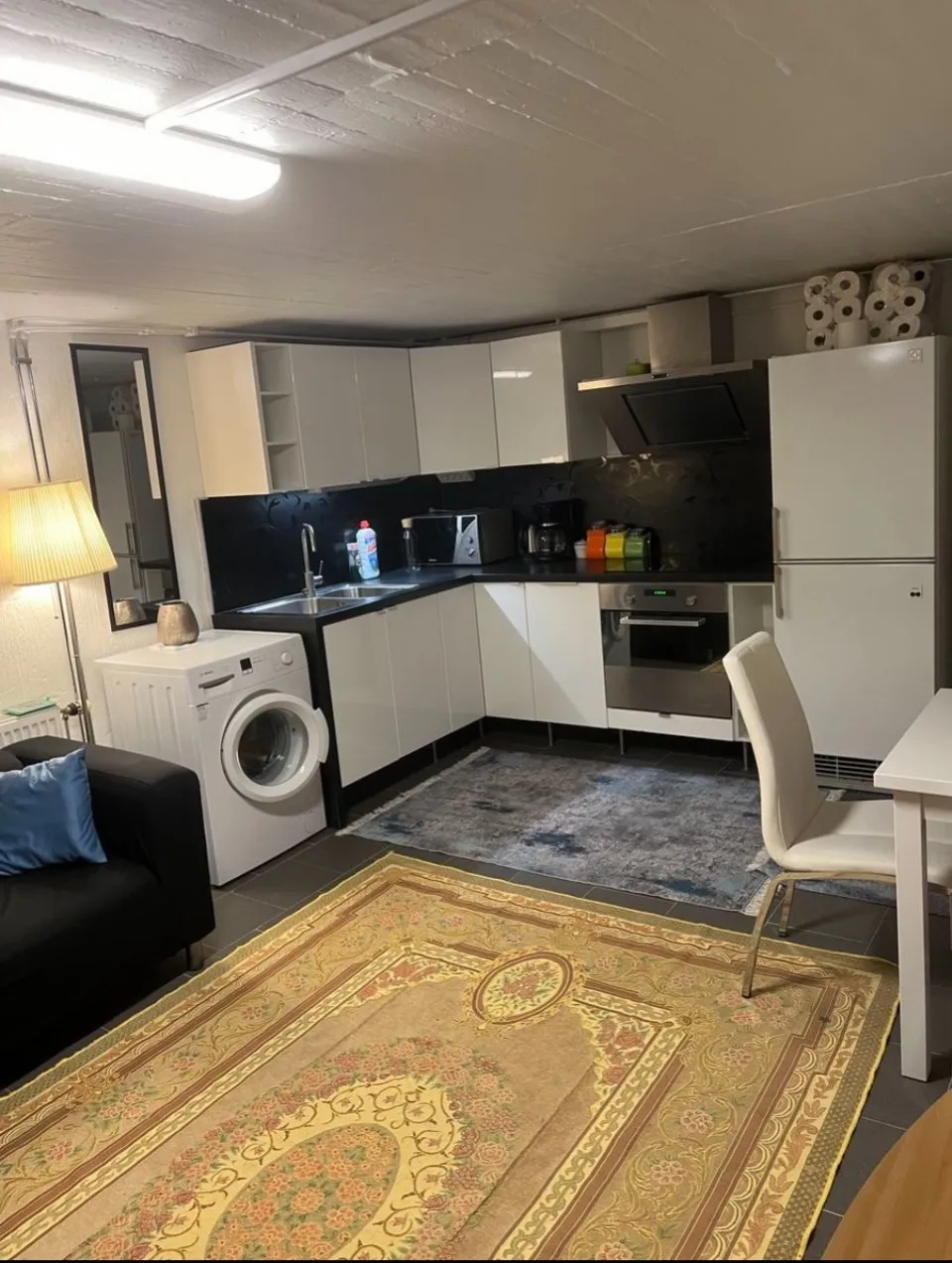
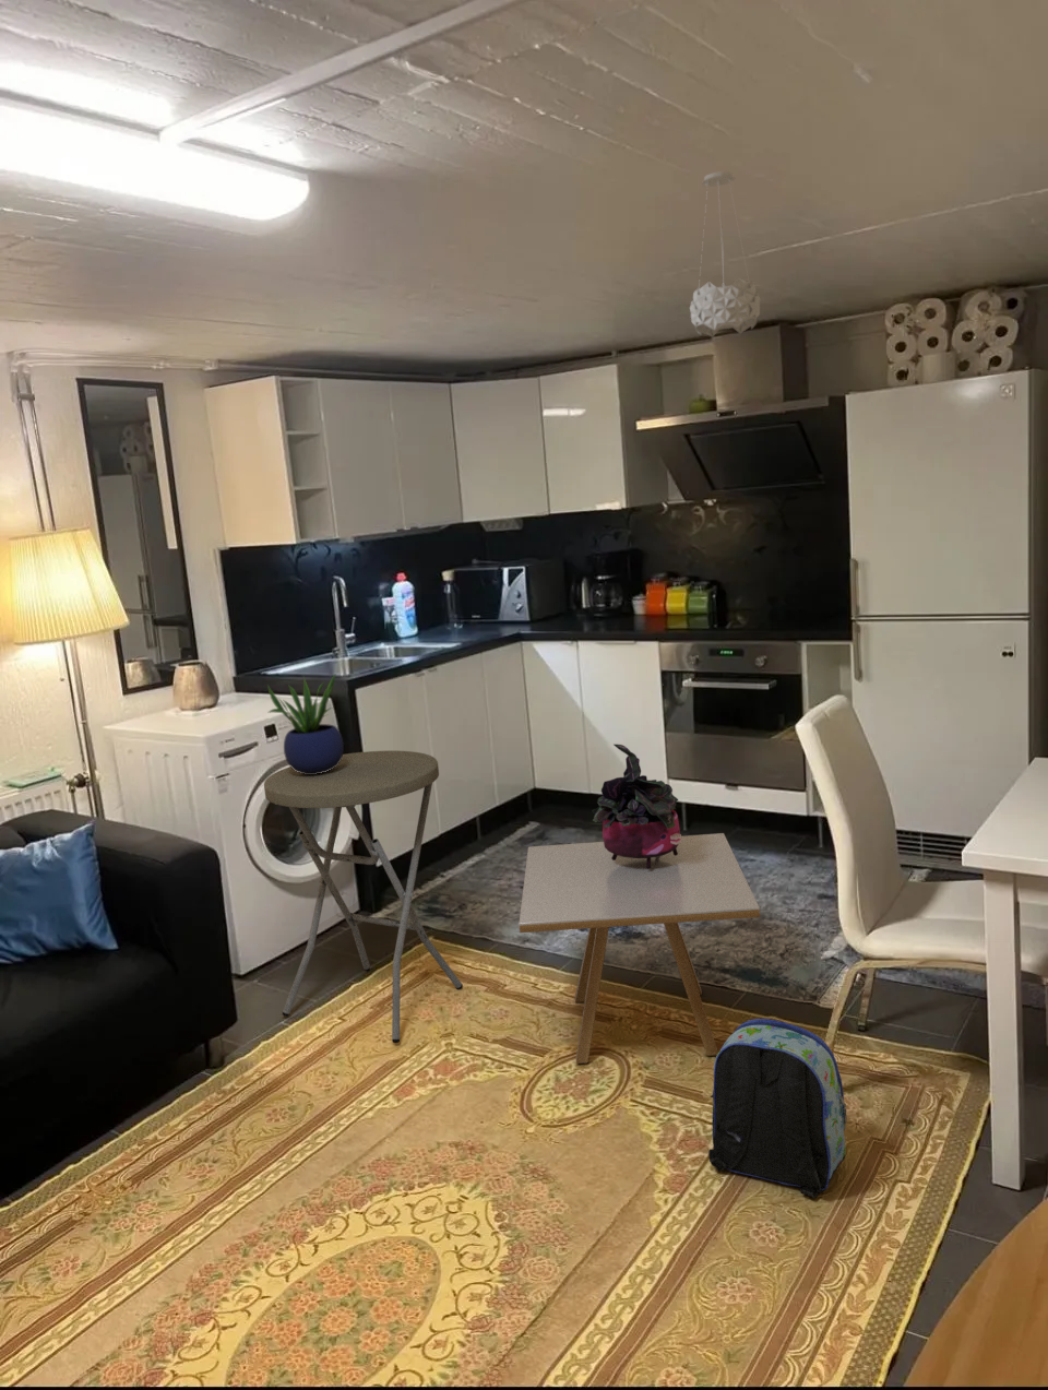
+ potted plant [266,671,345,774]
+ pendant light [689,171,762,339]
+ side table [518,832,761,1064]
+ side table [263,751,463,1043]
+ backpack [708,1018,849,1199]
+ potted plant [591,744,683,869]
